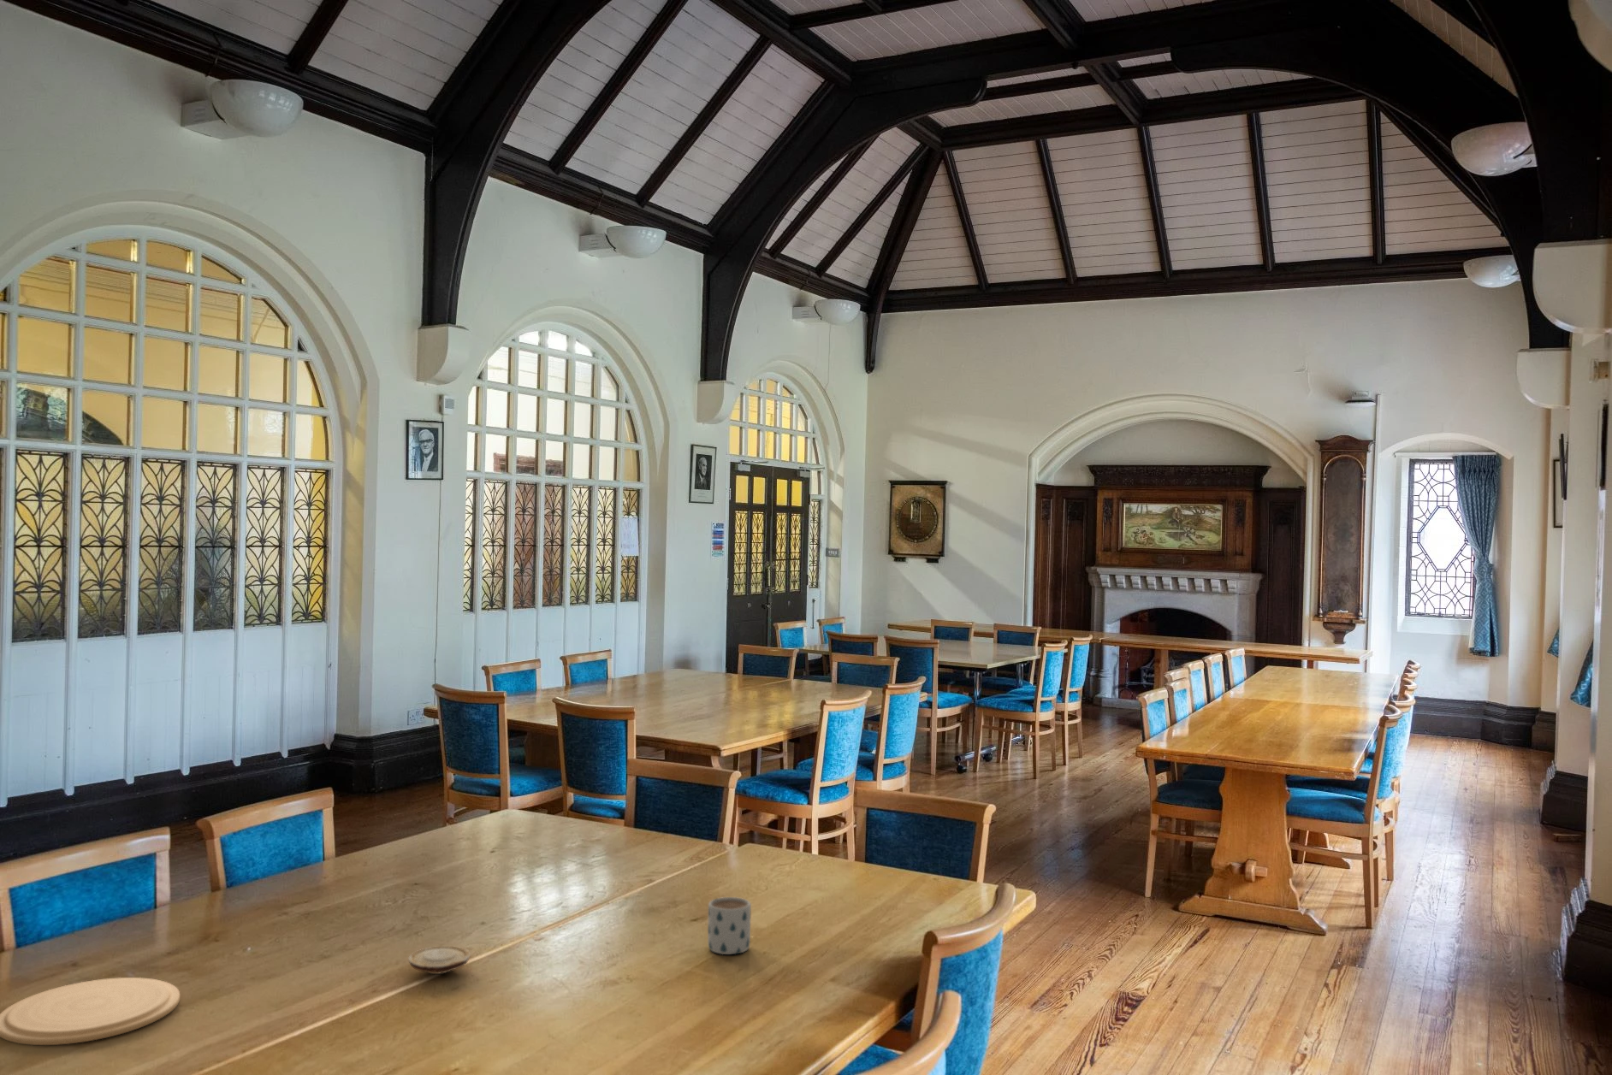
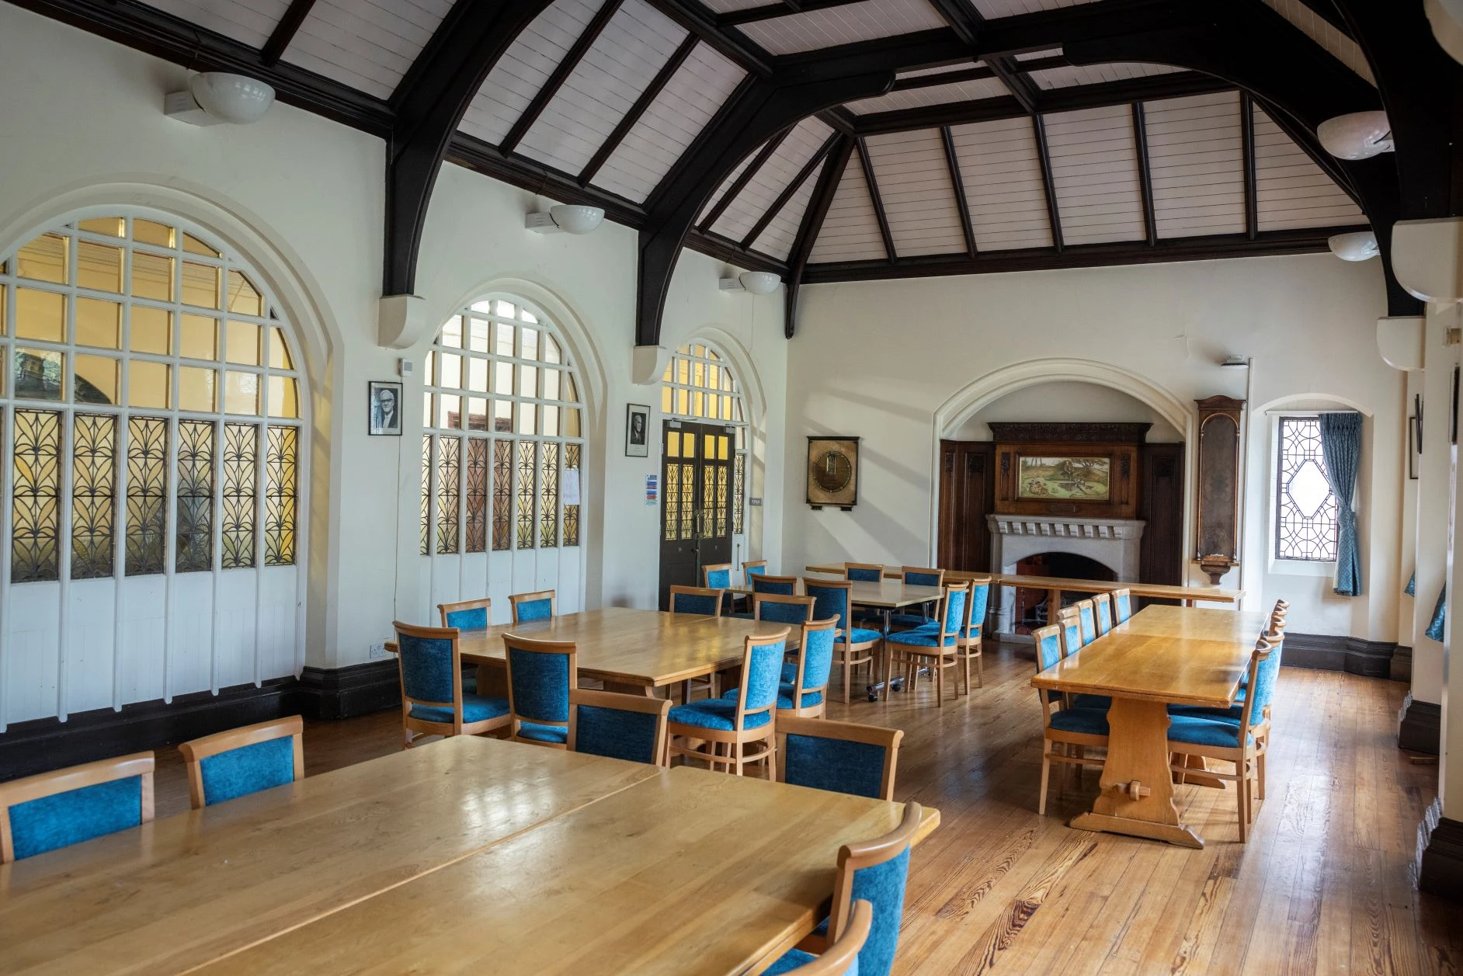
- plate [0,977,180,1046]
- mug [707,896,753,955]
- wood slice [407,945,472,975]
